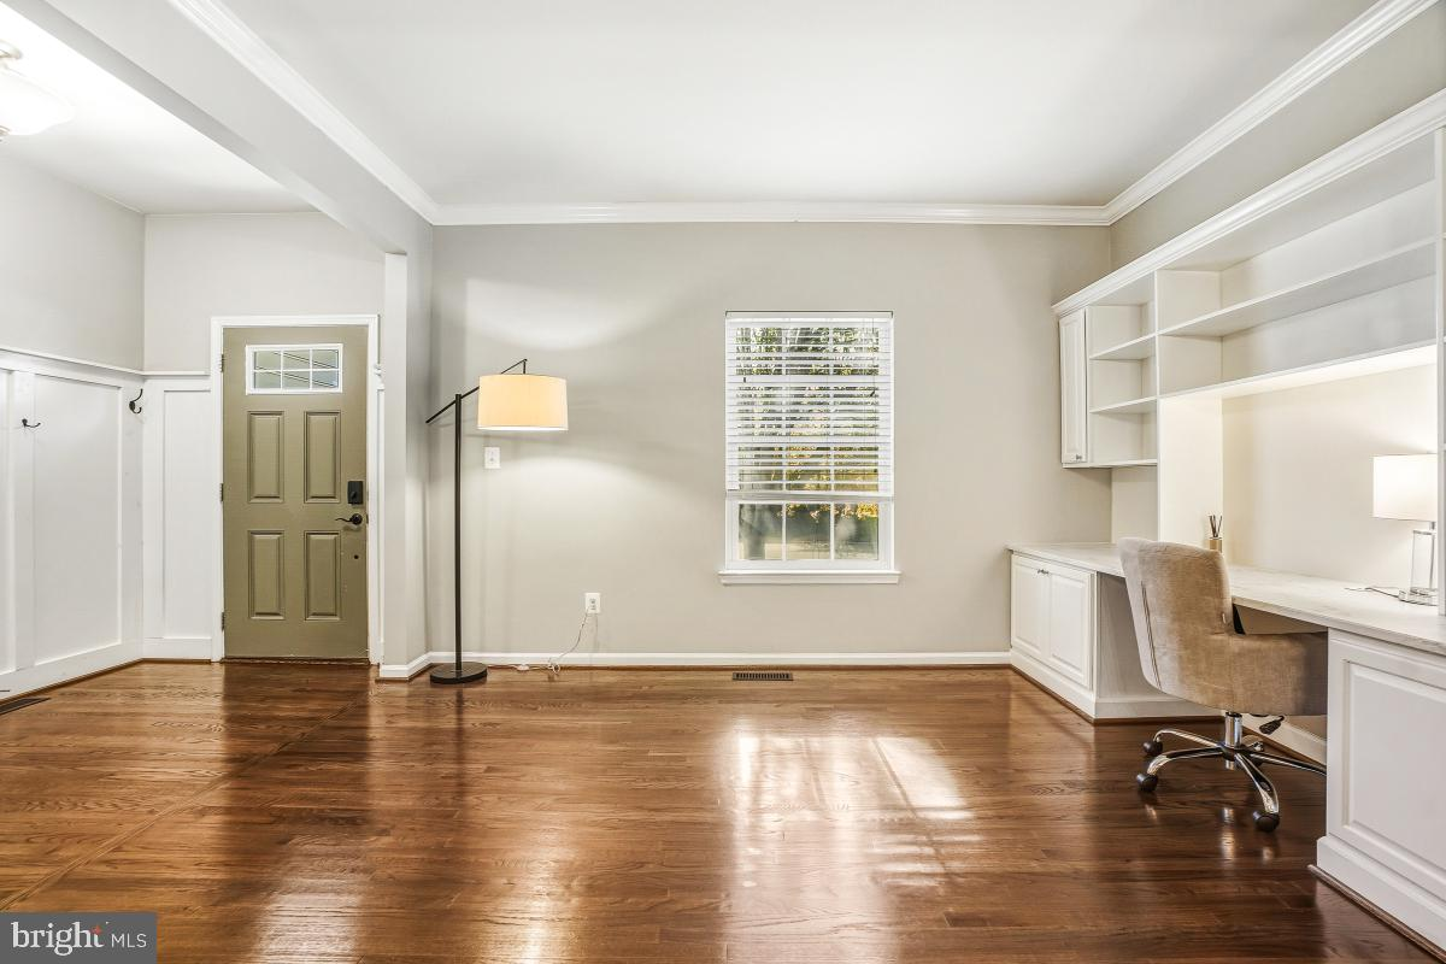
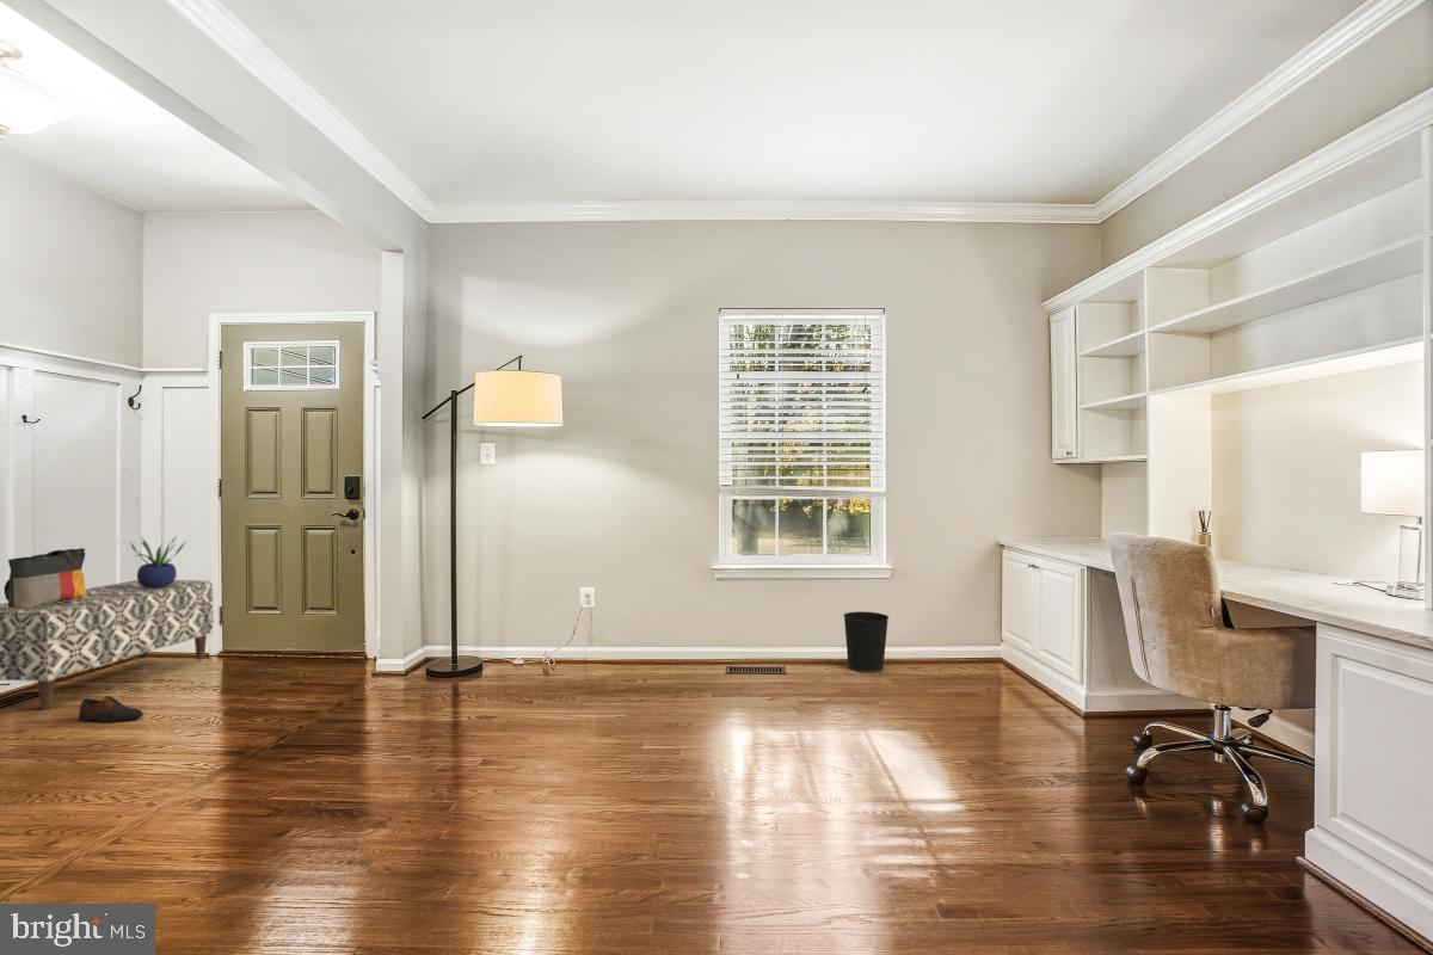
+ shoe [78,695,144,723]
+ bench [0,579,215,711]
+ tote bag [4,547,86,609]
+ wastebasket [842,610,890,673]
+ potted plant [129,535,187,589]
